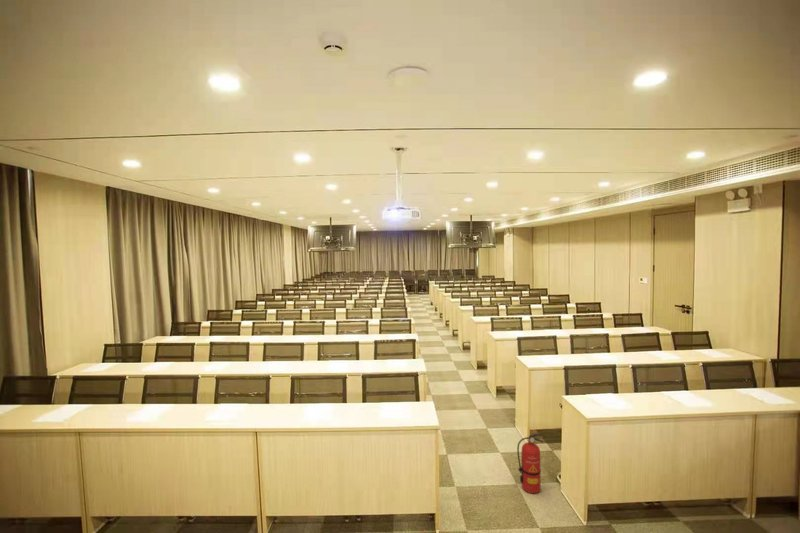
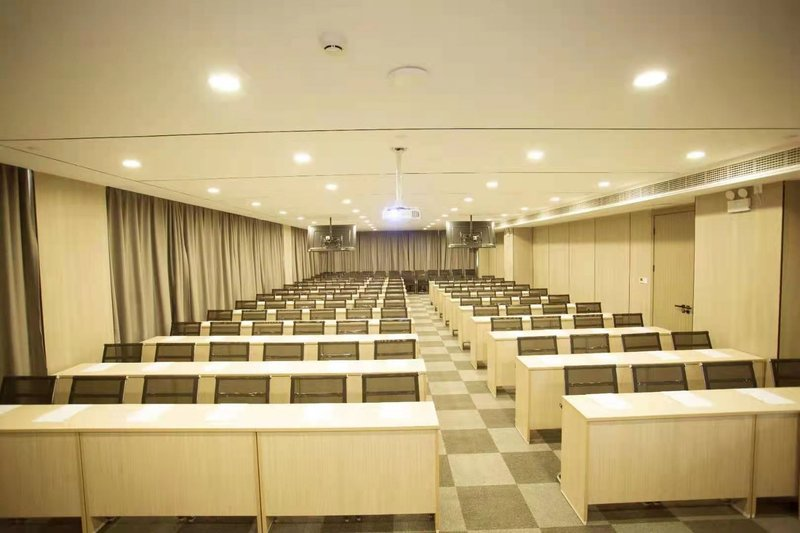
- fire extinguisher [516,433,544,494]
